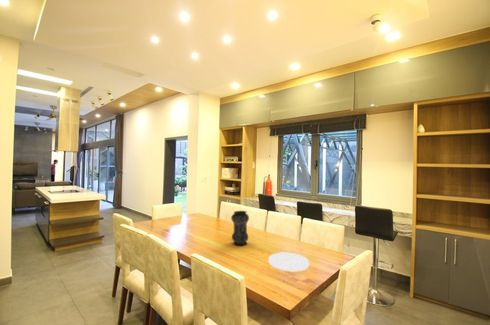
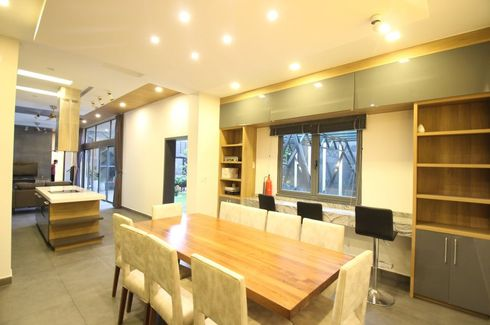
- plate [268,252,310,272]
- vase [230,210,250,246]
